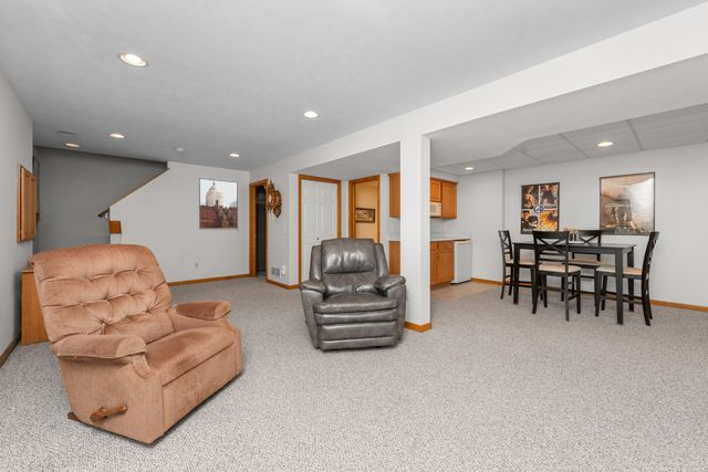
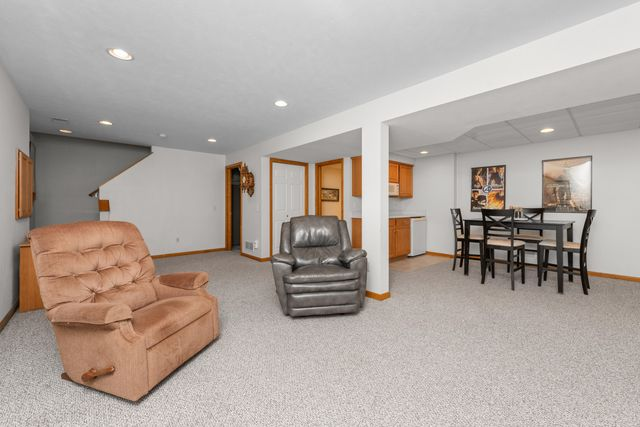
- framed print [198,177,239,230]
